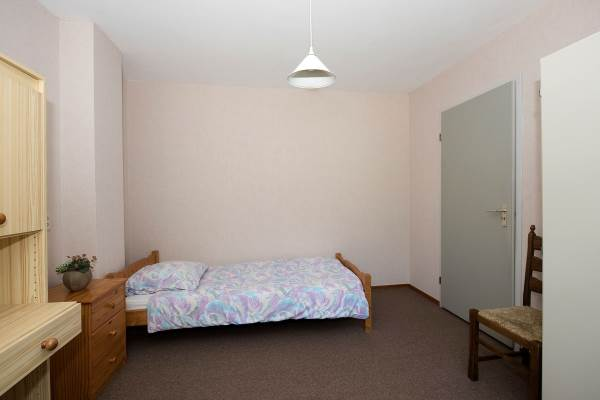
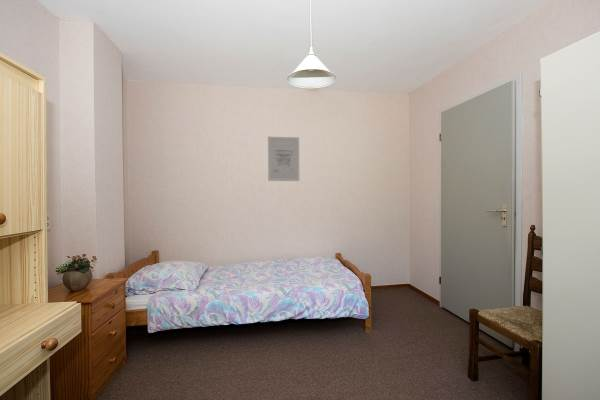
+ wall art [267,136,300,182]
